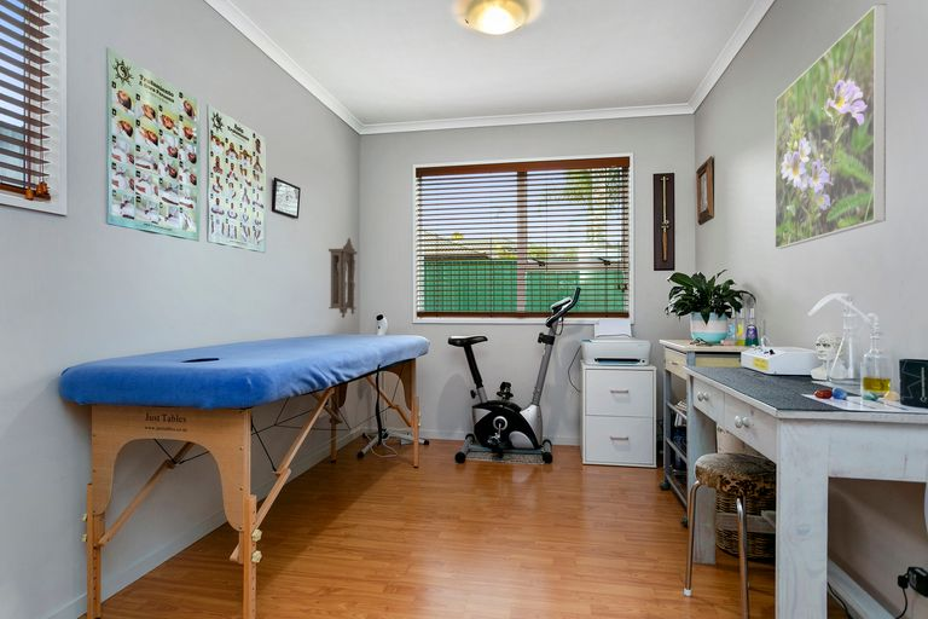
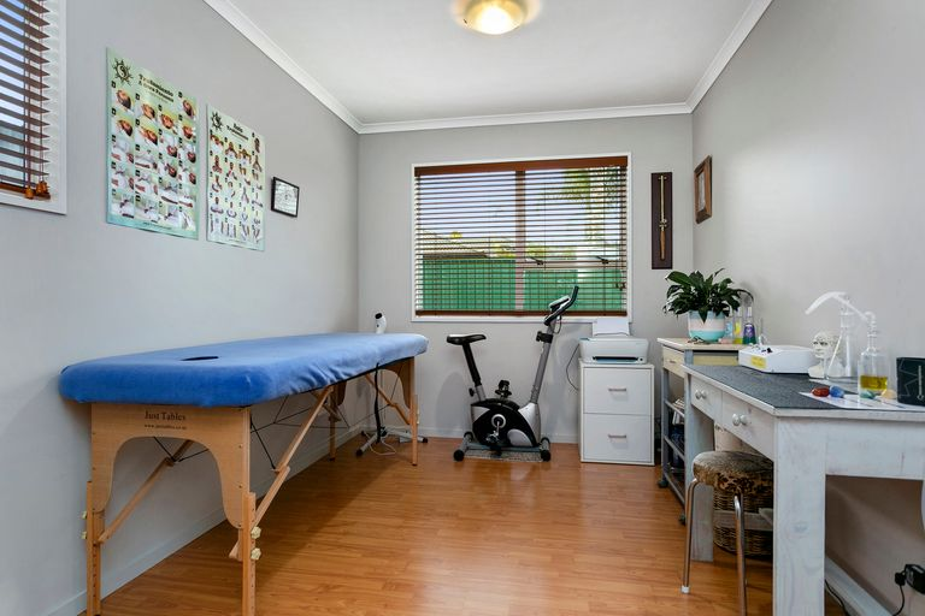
- pendulum clock [327,237,359,319]
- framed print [775,2,887,250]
